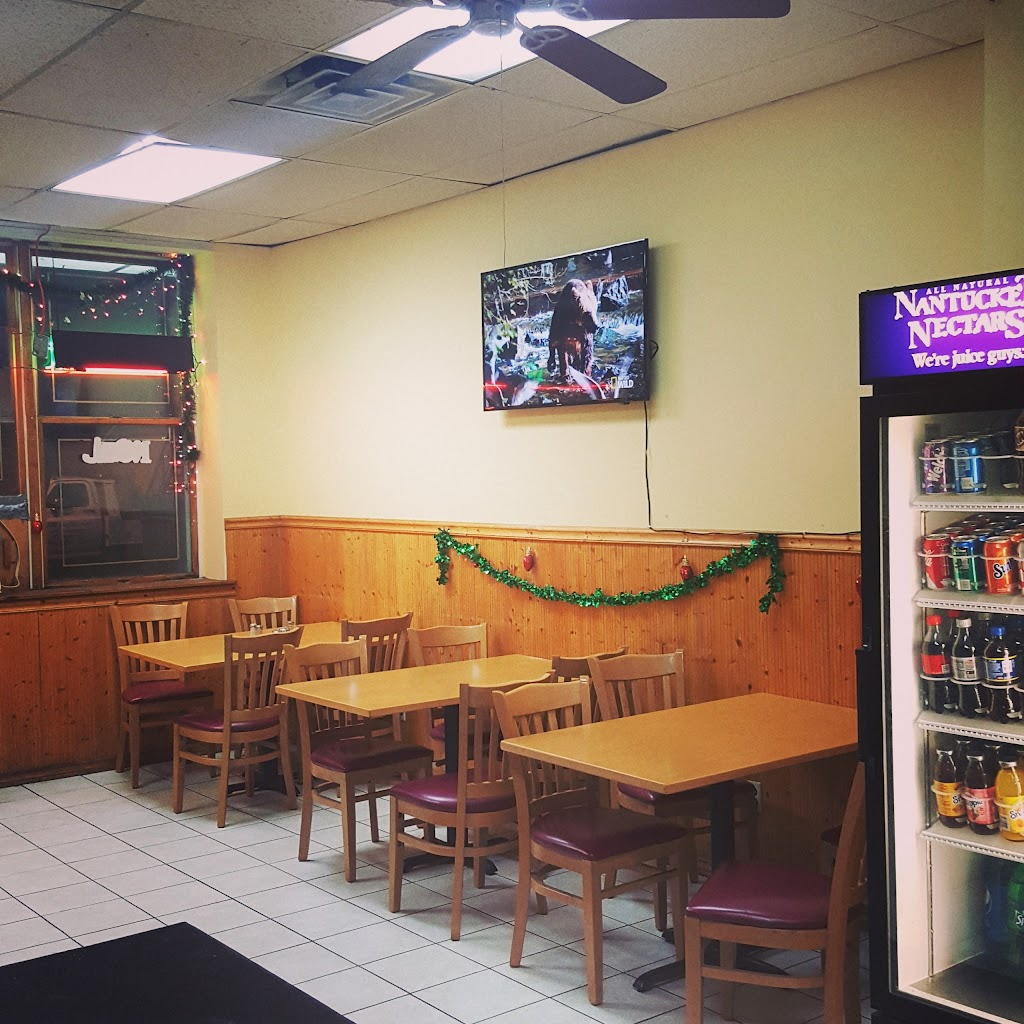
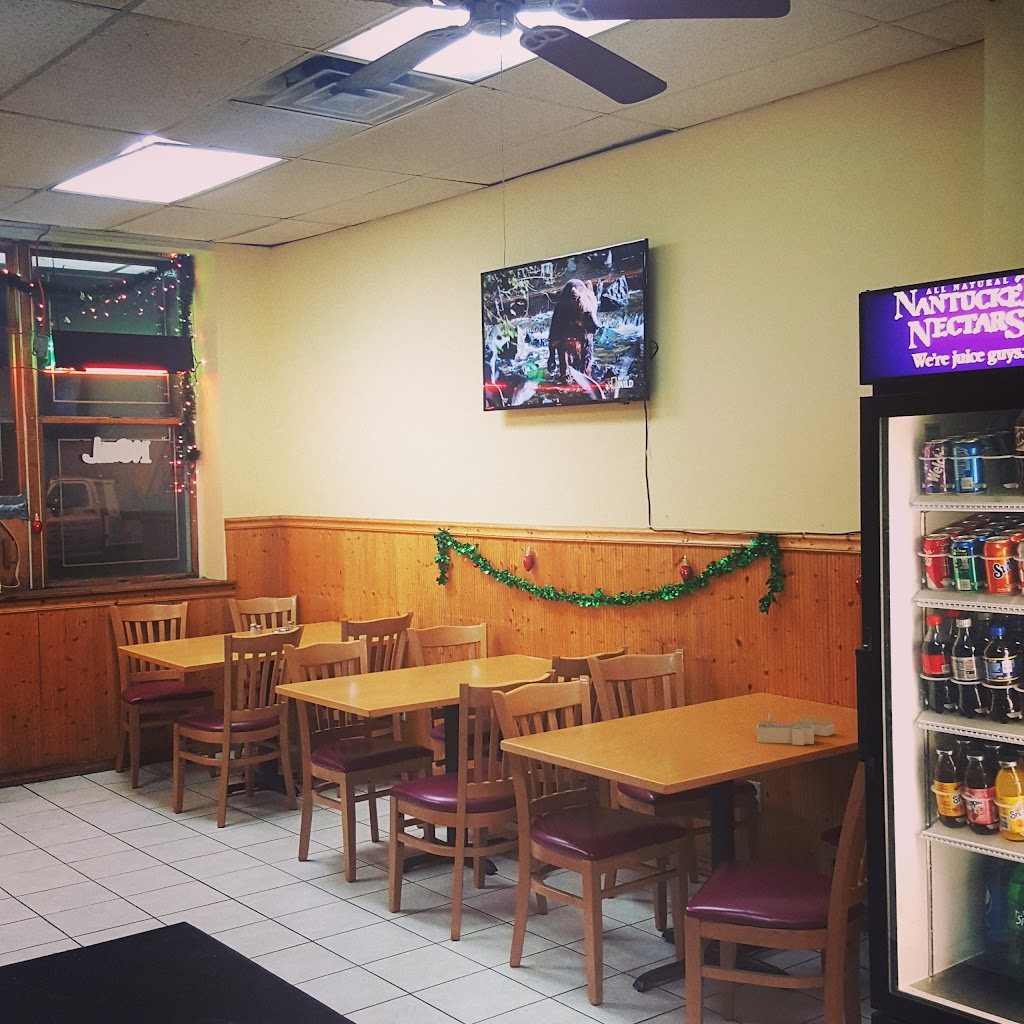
+ house frame [756,713,835,746]
